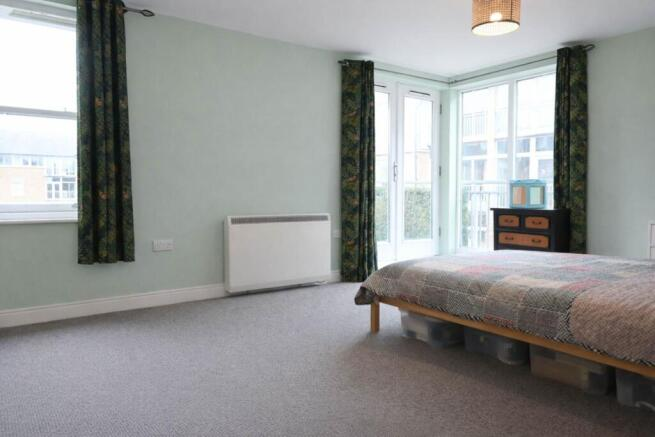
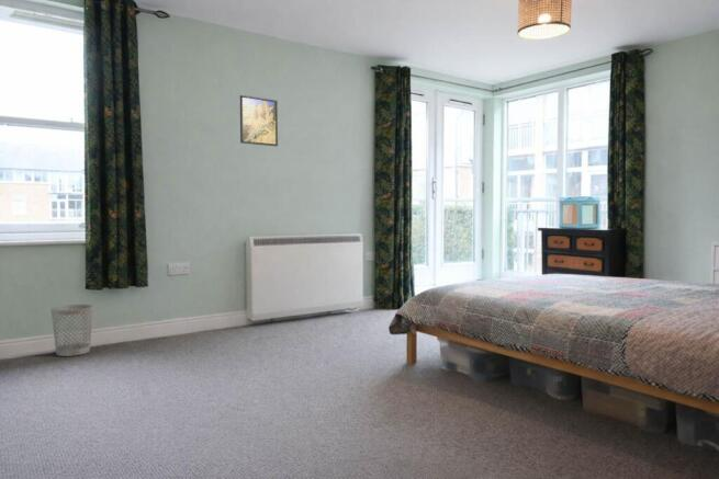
+ wastebasket [49,304,94,357]
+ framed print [239,94,279,147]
